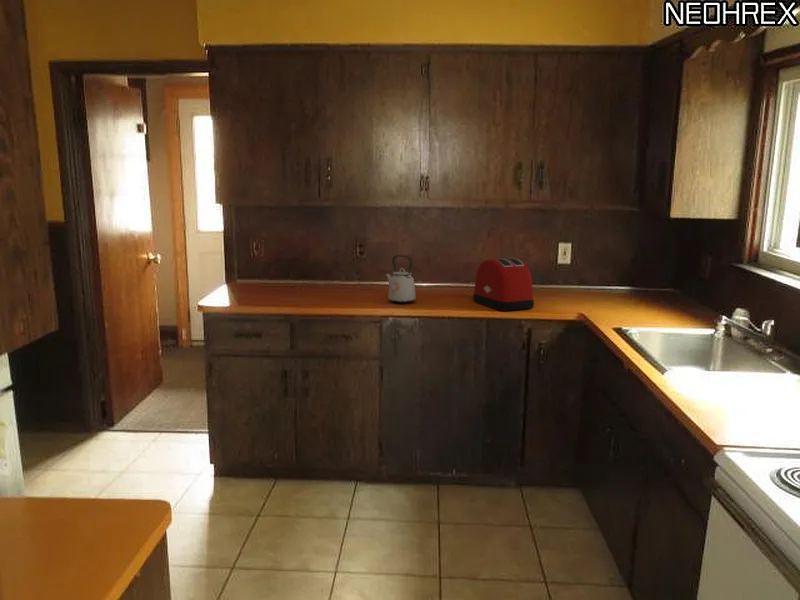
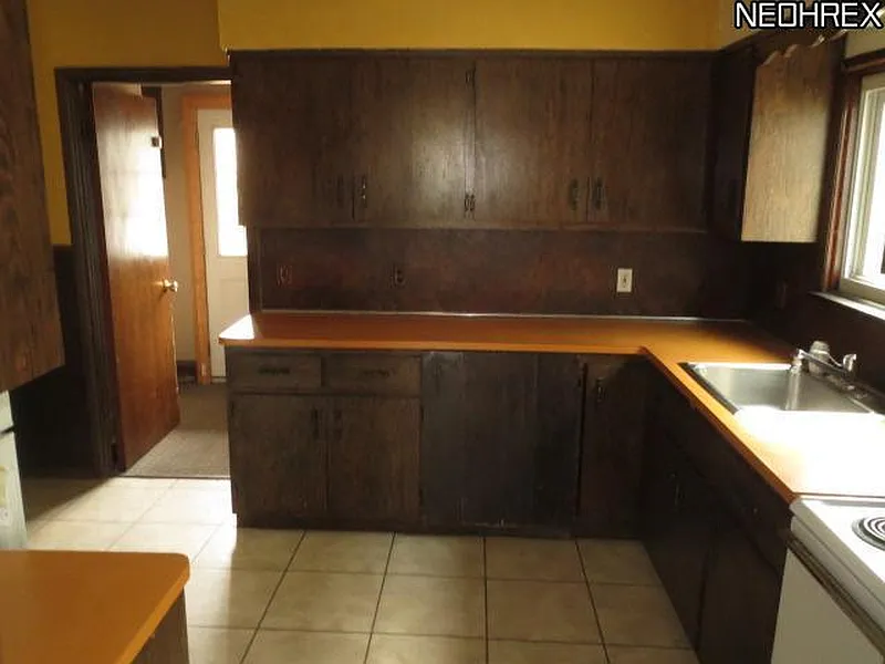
- kettle [385,254,417,304]
- toaster [472,257,535,312]
